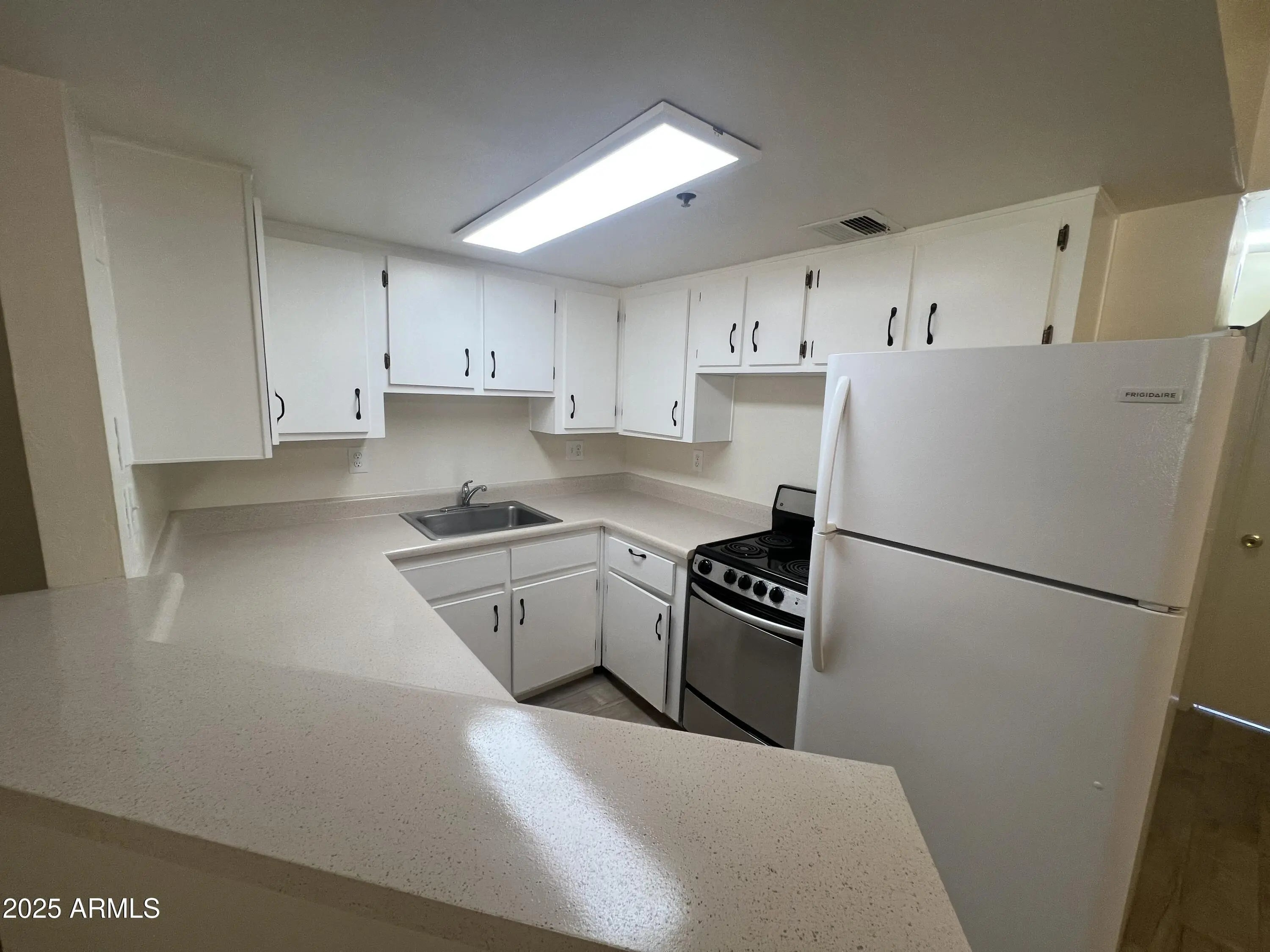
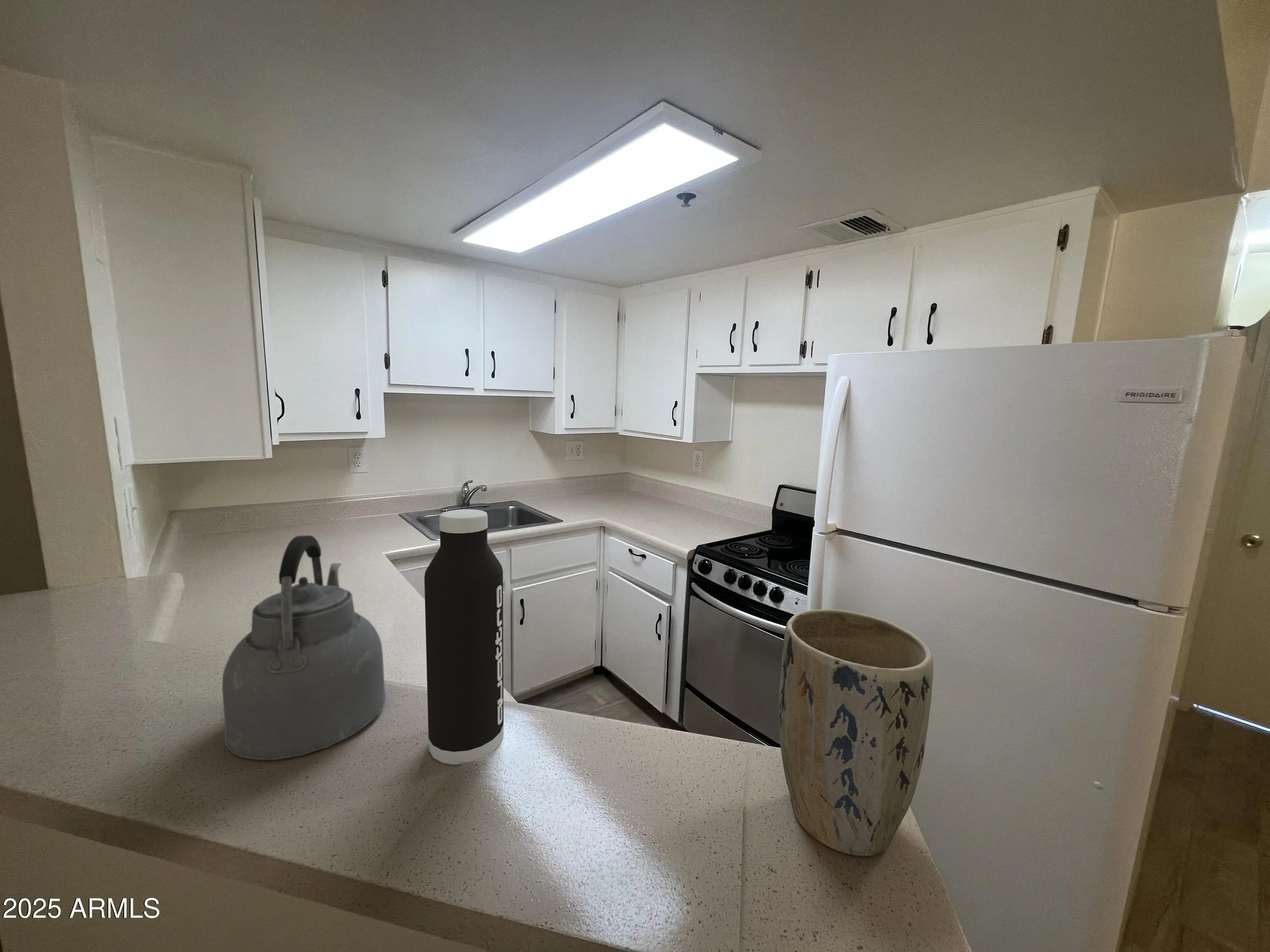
+ water bottle [424,509,504,765]
+ kettle [222,535,386,760]
+ plant pot [779,609,933,857]
